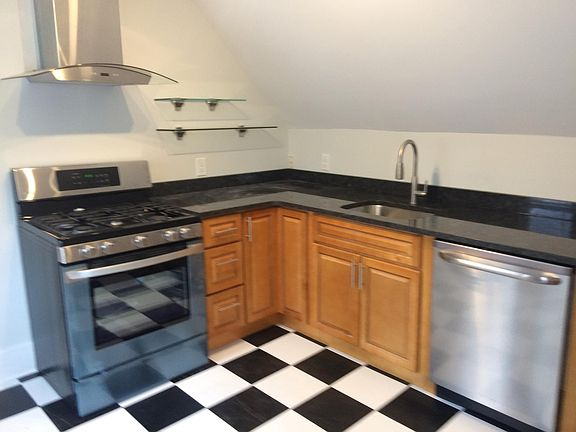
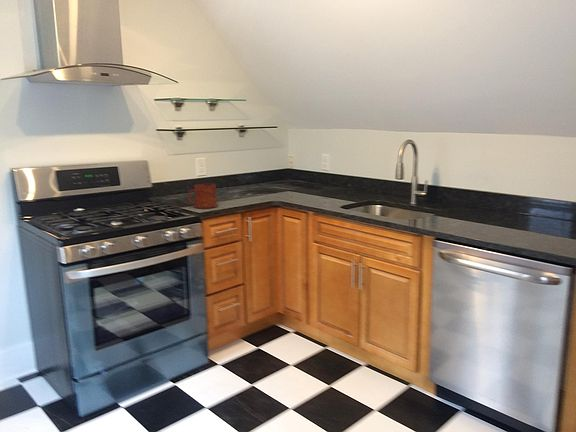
+ mug [187,183,219,209]
